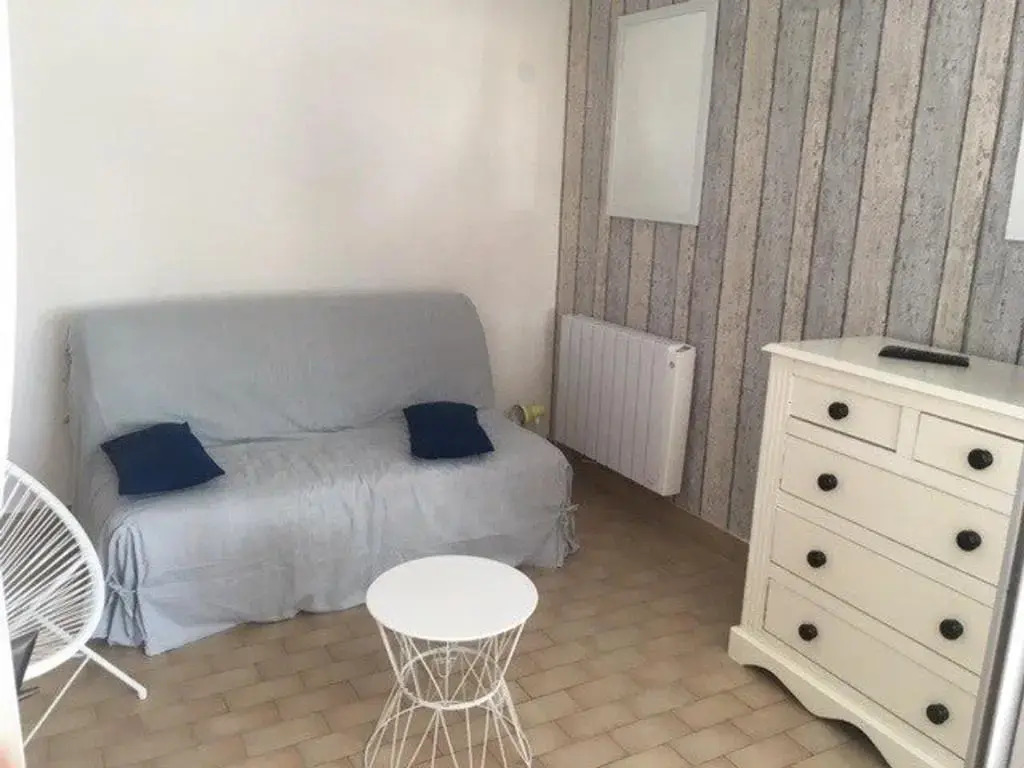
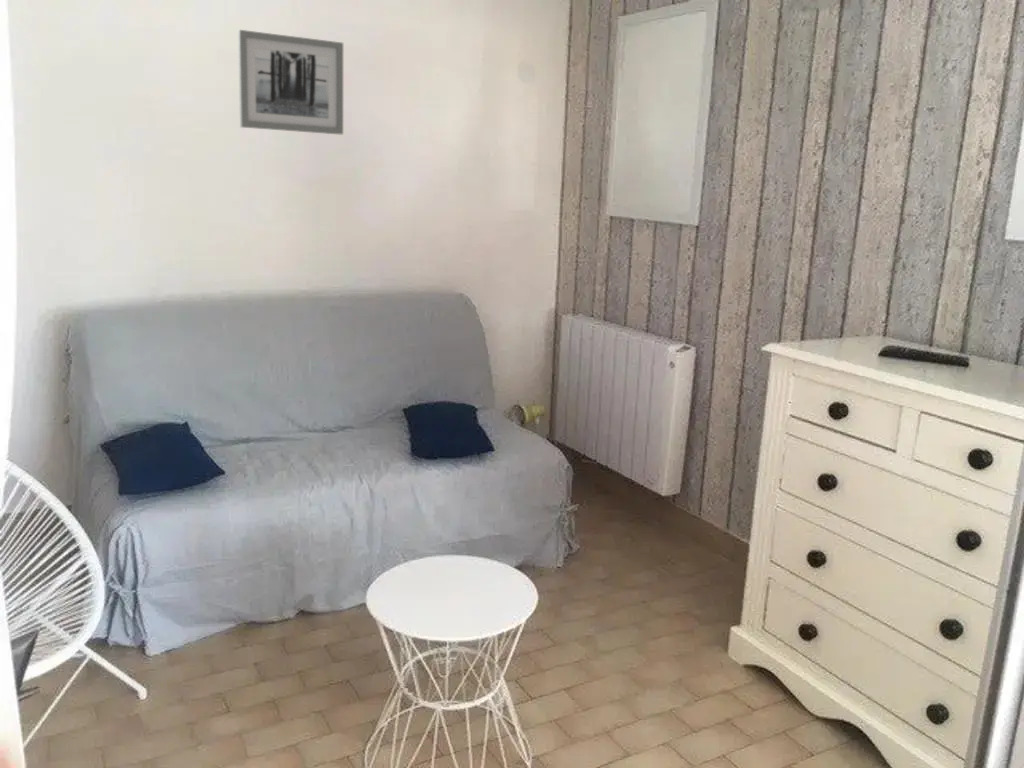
+ wall art [237,29,344,135]
